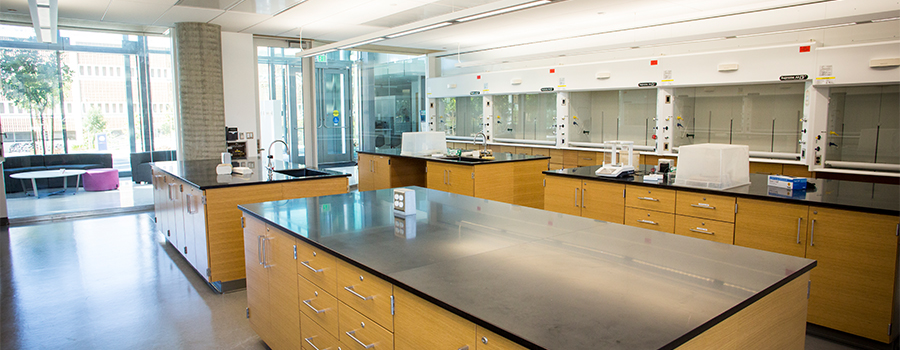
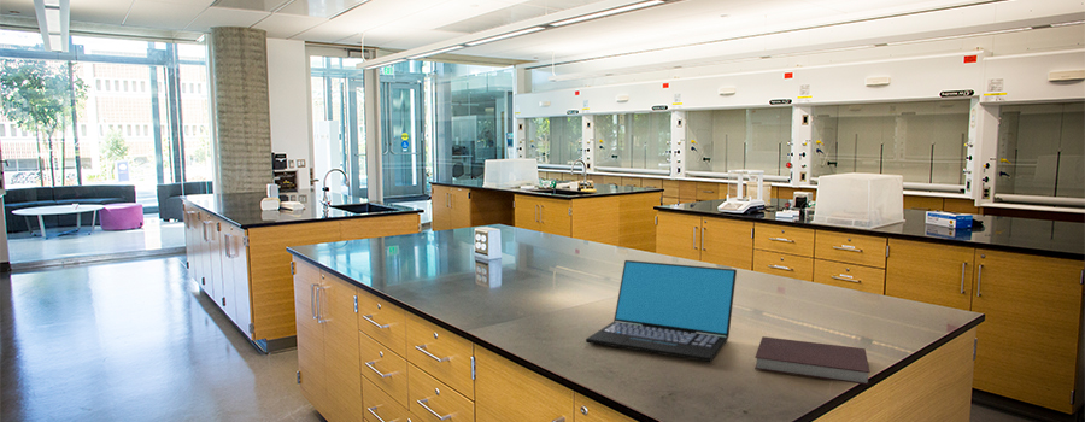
+ laptop [585,259,738,363]
+ notebook [753,335,870,386]
